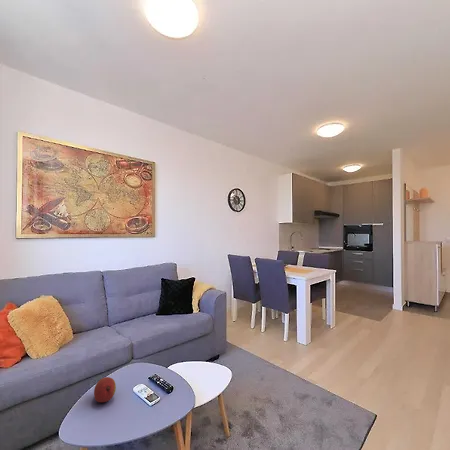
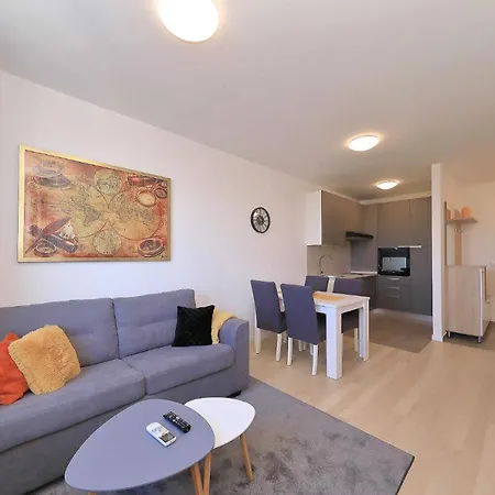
- fruit [93,376,117,403]
